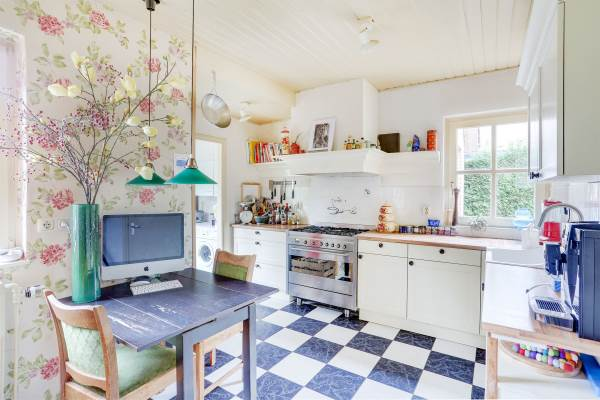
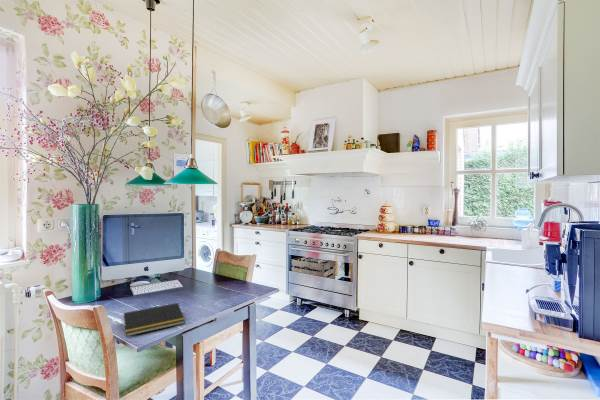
+ notepad [121,302,186,338]
